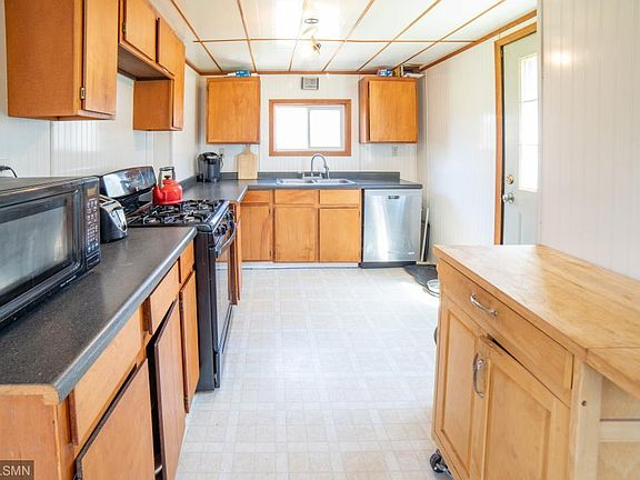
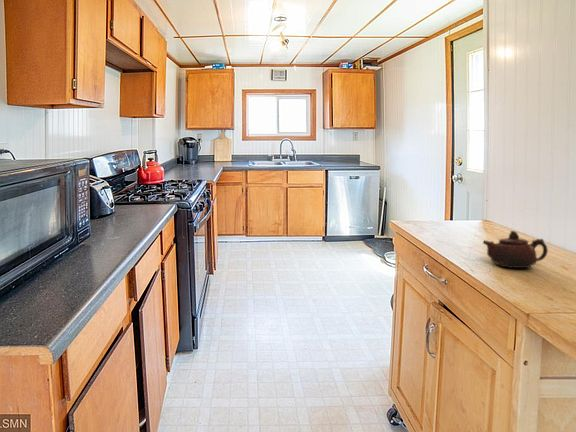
+ teapot [482,230,549,269]
